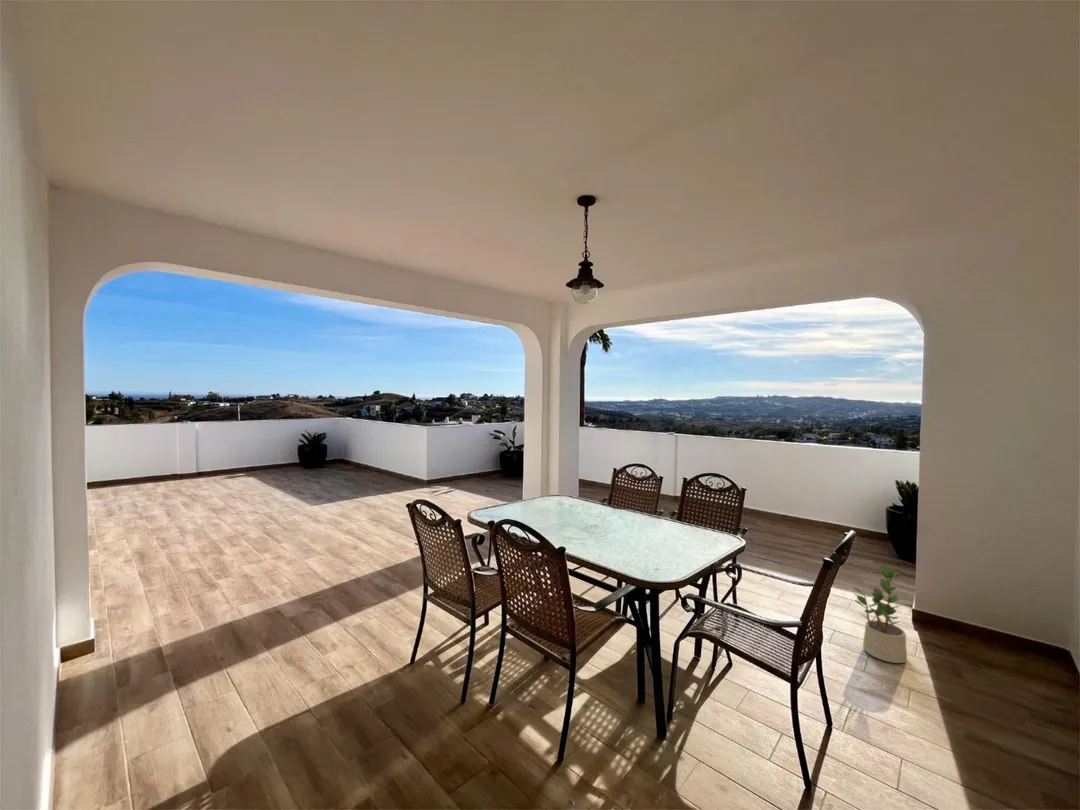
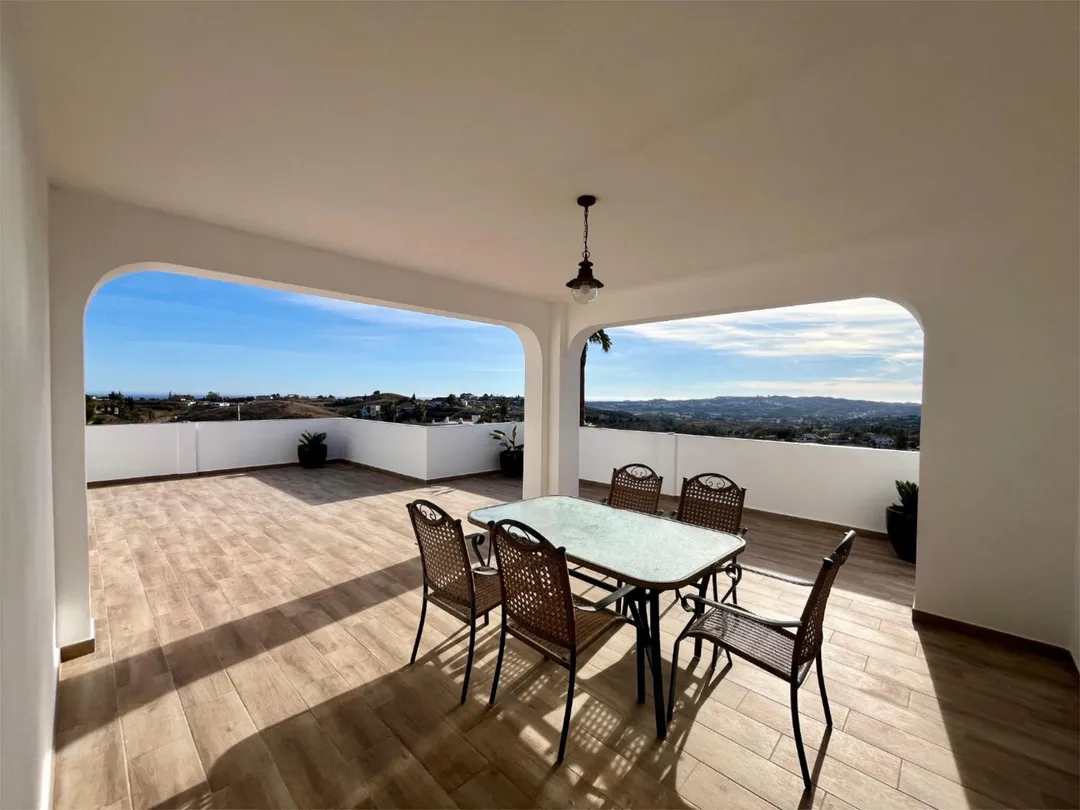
- potted plant [851,563,908,664]
